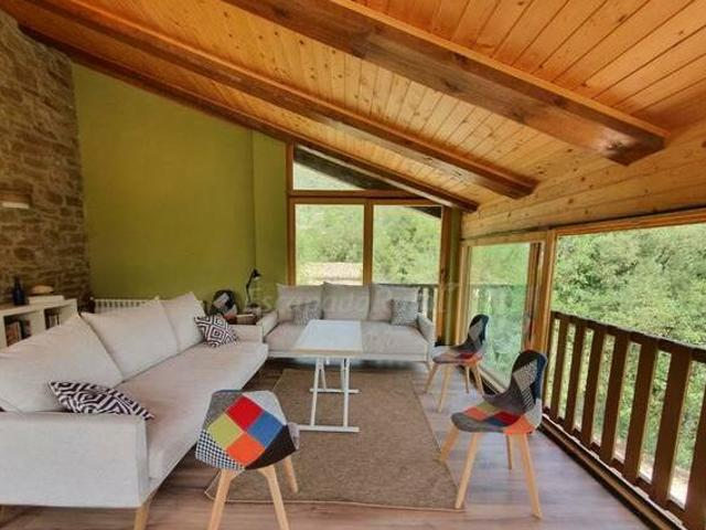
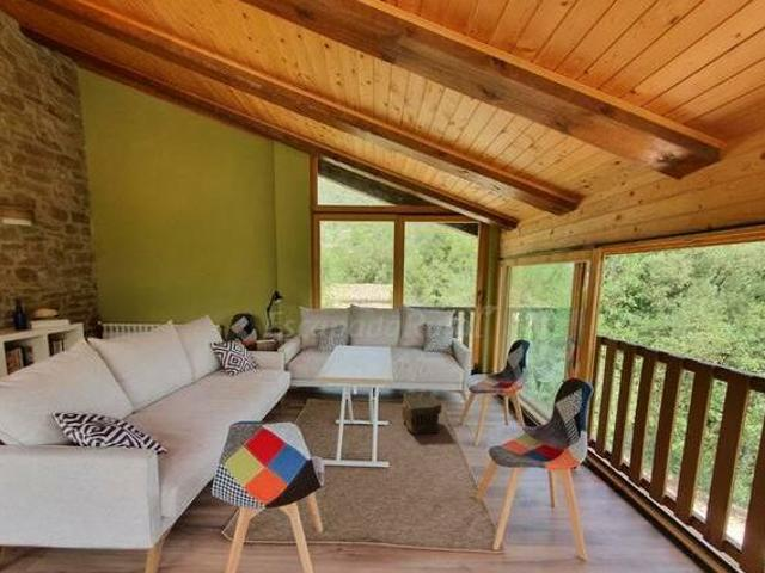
+ pouch [400,390,442,436]
